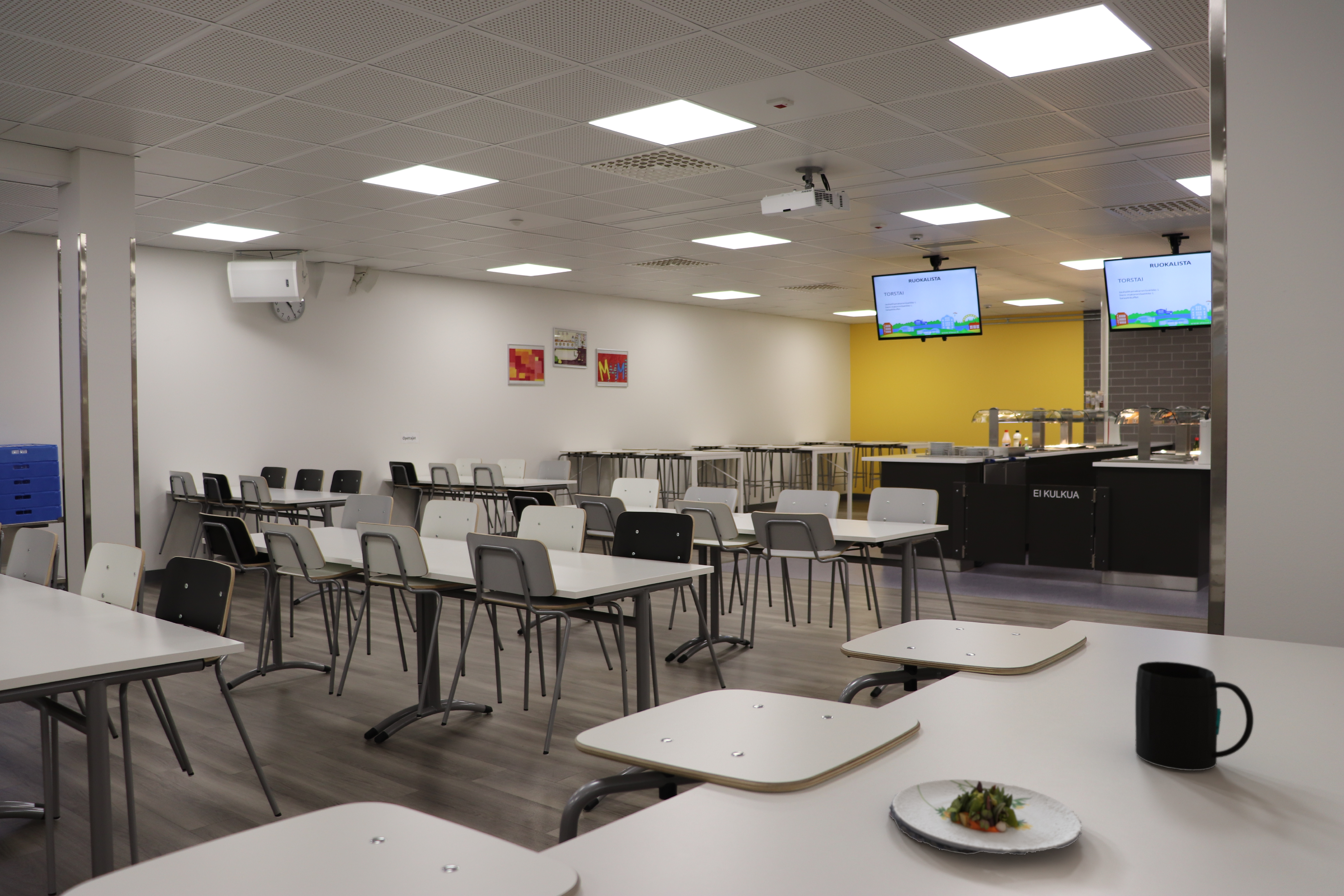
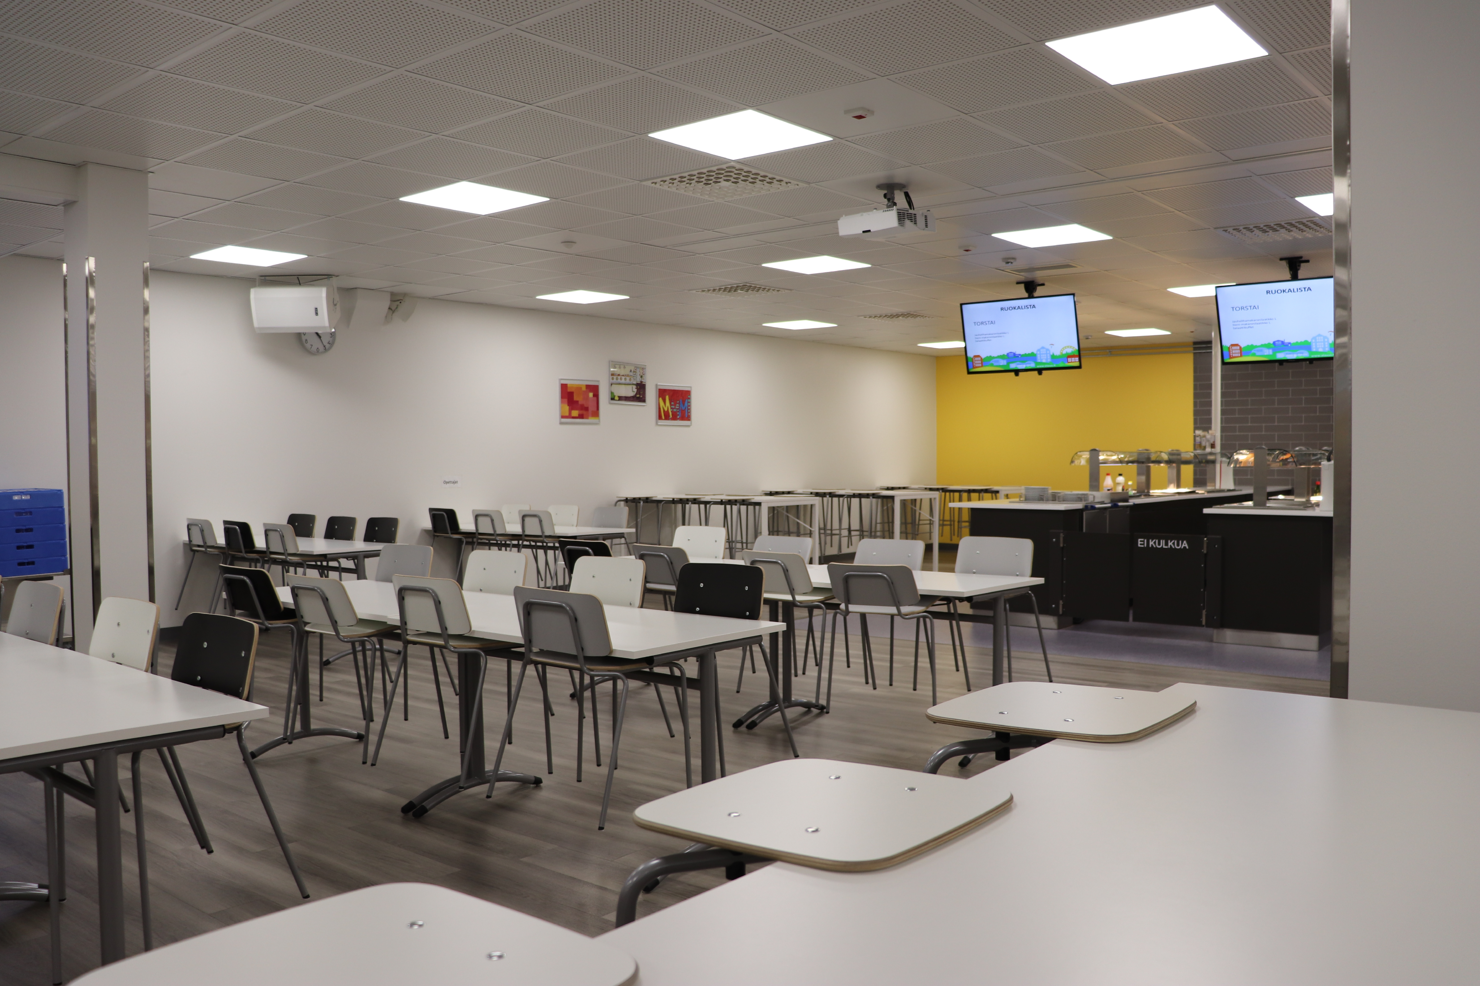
- salad plate [888,779,1082,855]
- mug [1135,661,1254,771]
